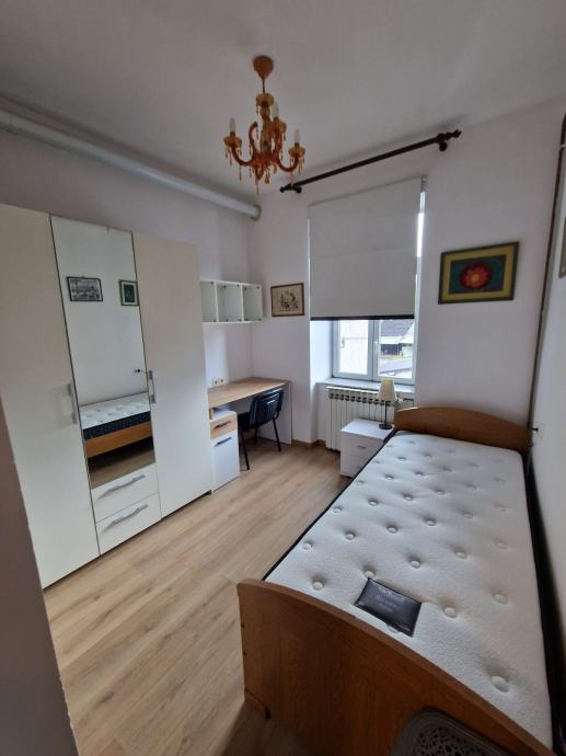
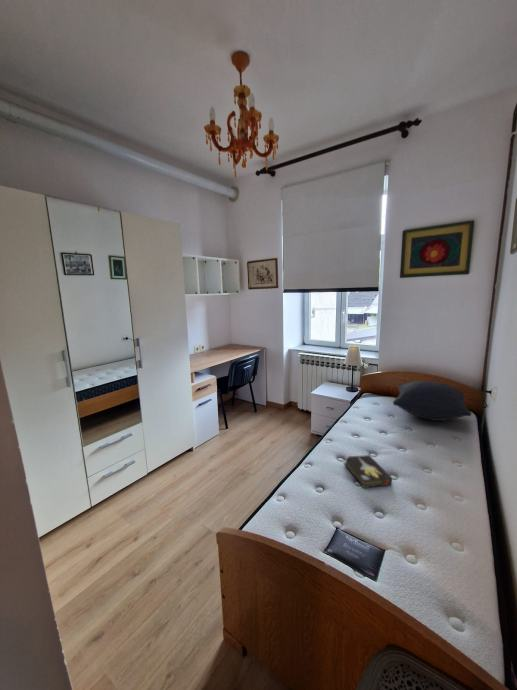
+ hardback book [343,454,393,489]
+ pillow [392,380,472,422]
